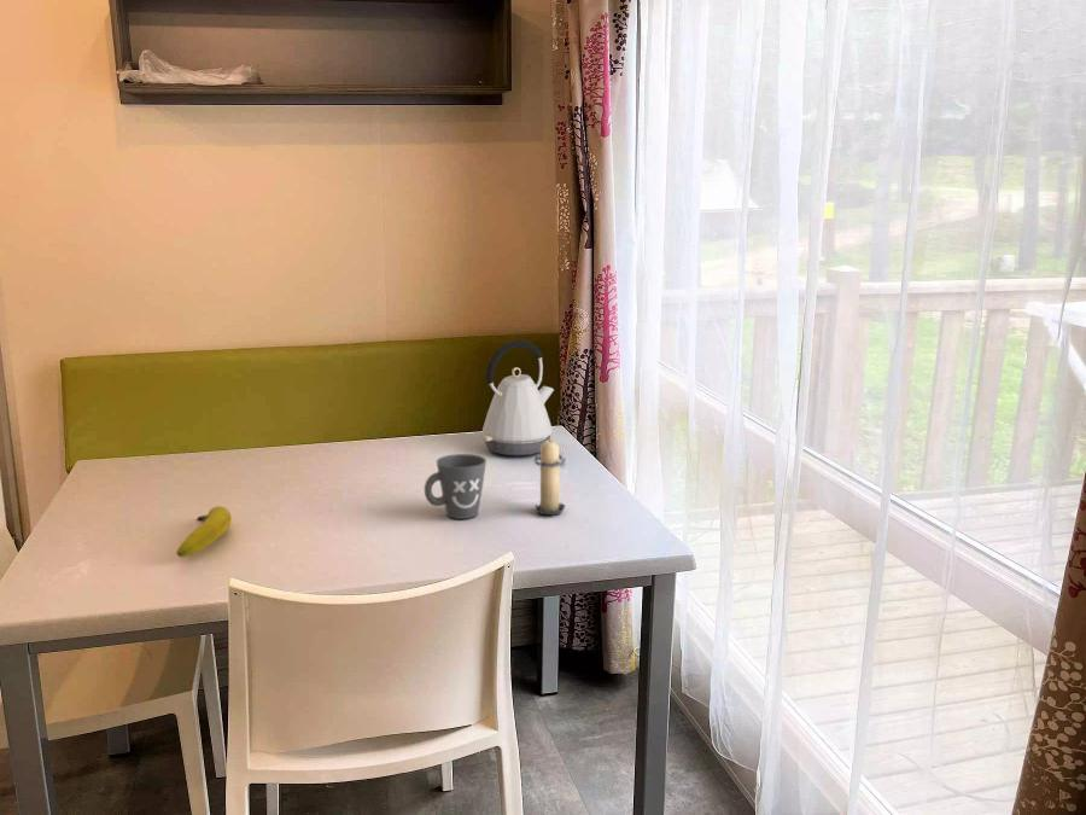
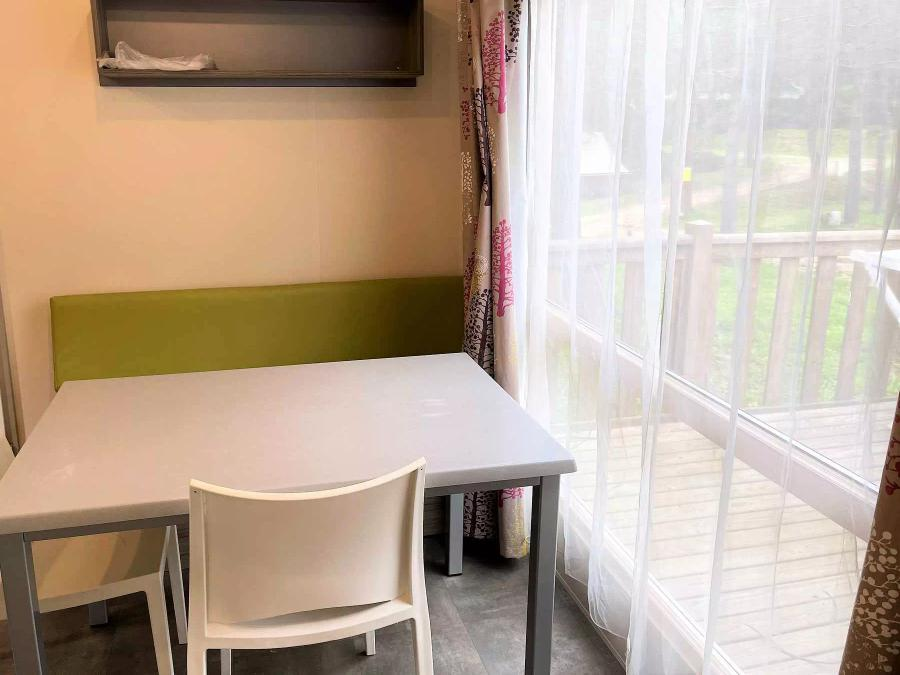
- kettle [480,339,555,456]
- fruit [175,505,233,558]
- mug [424,453,487,520]
- candle [533,435,568,516]
